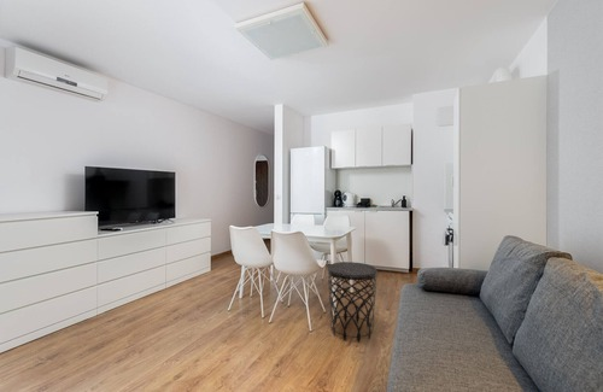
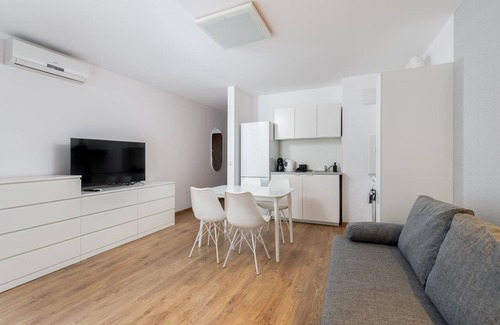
- side table [327,261,379,344]
